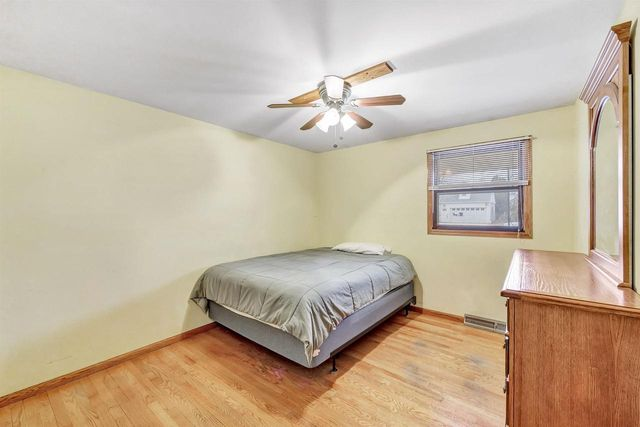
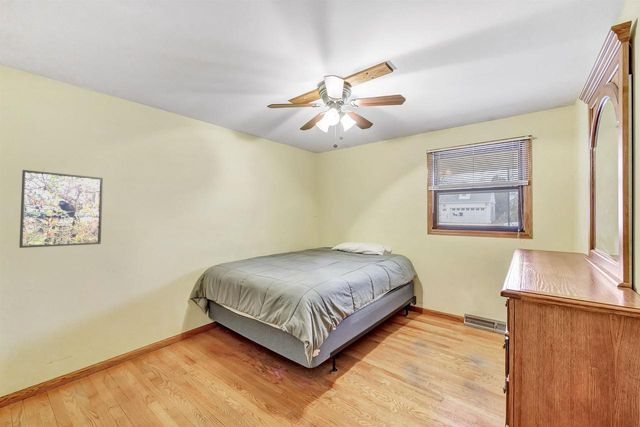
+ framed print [18,169,104,249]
